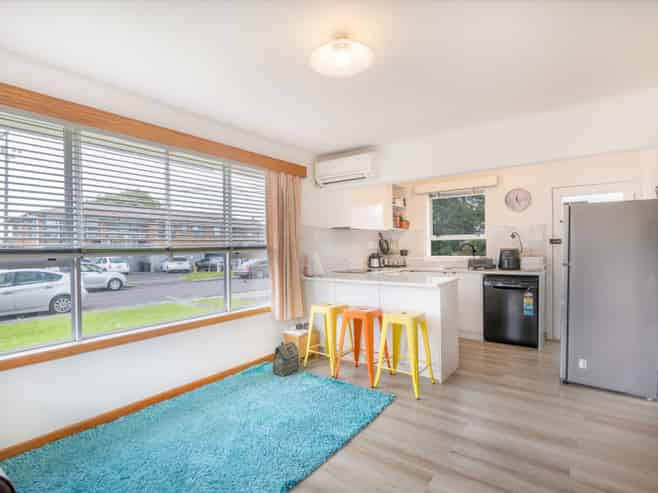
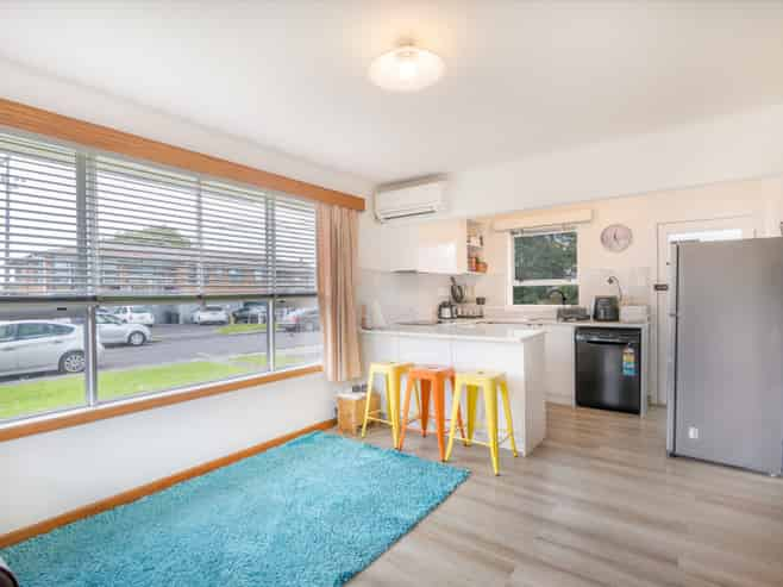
- bag [272,341,300,378]
